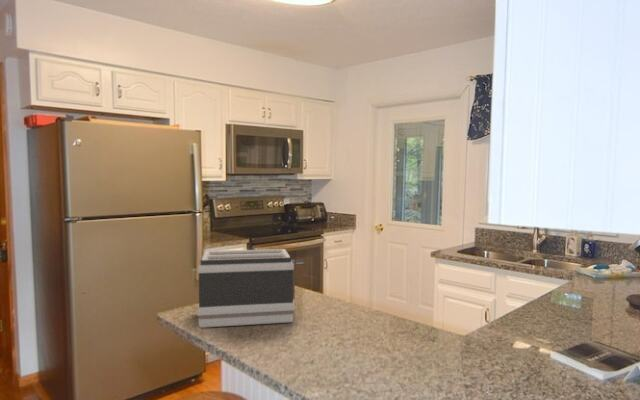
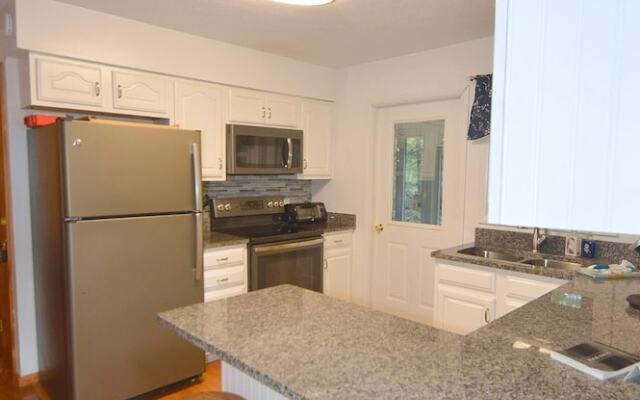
- toaster [196,248,305,329]
